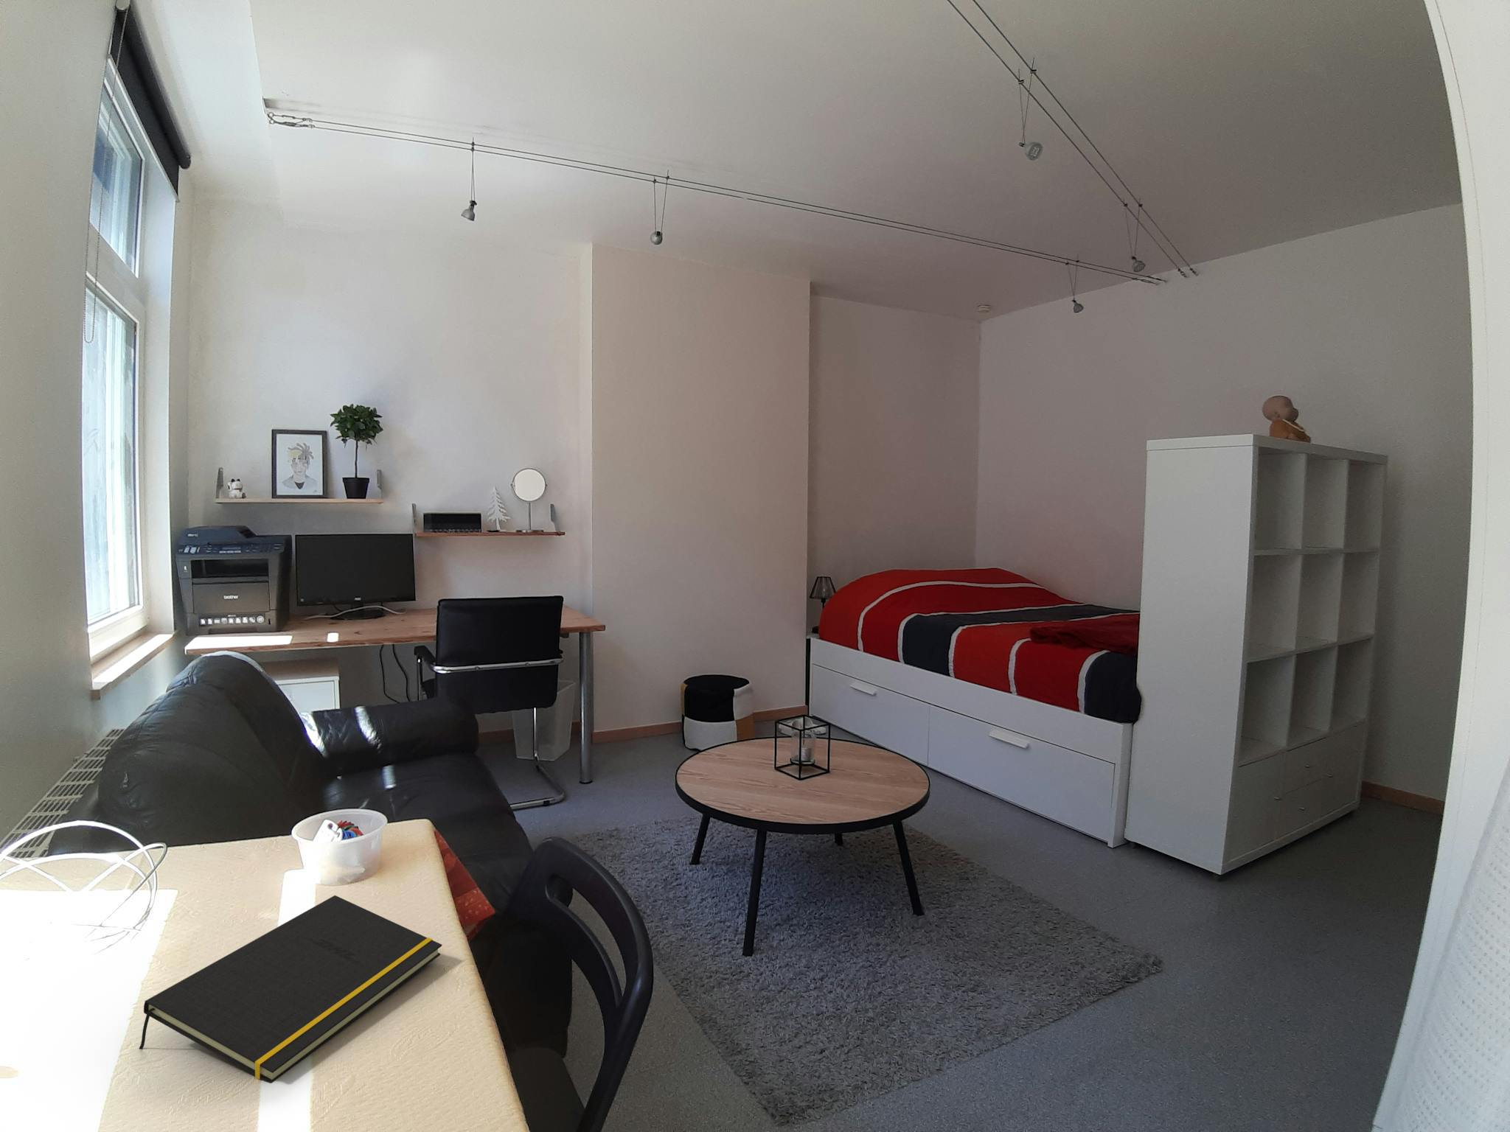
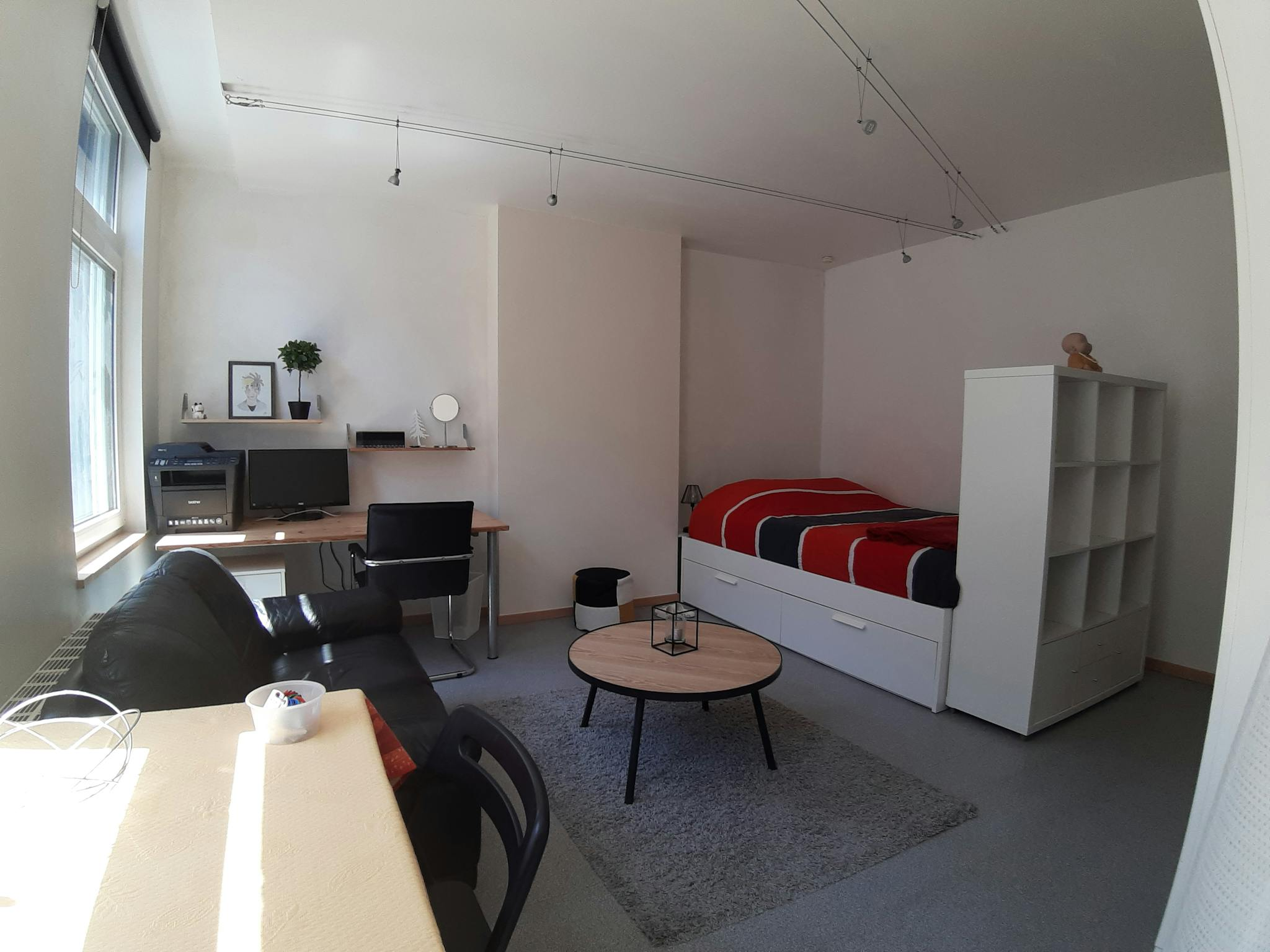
- notepad [139,894,442,1084]
